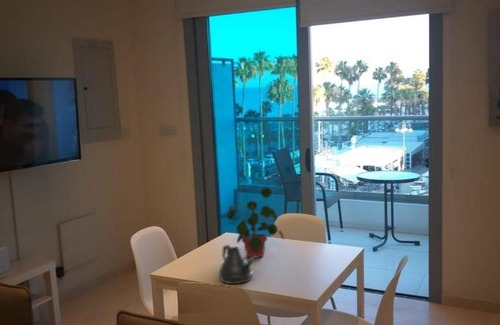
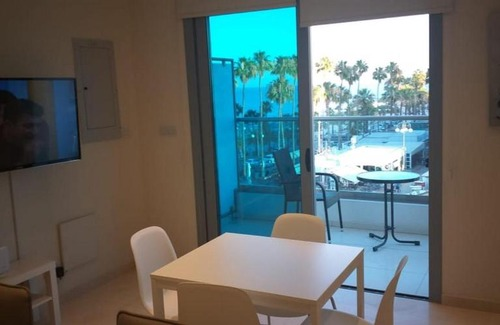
- teapot [218,244,257,285]
- potted plant [226,187,285,259]
